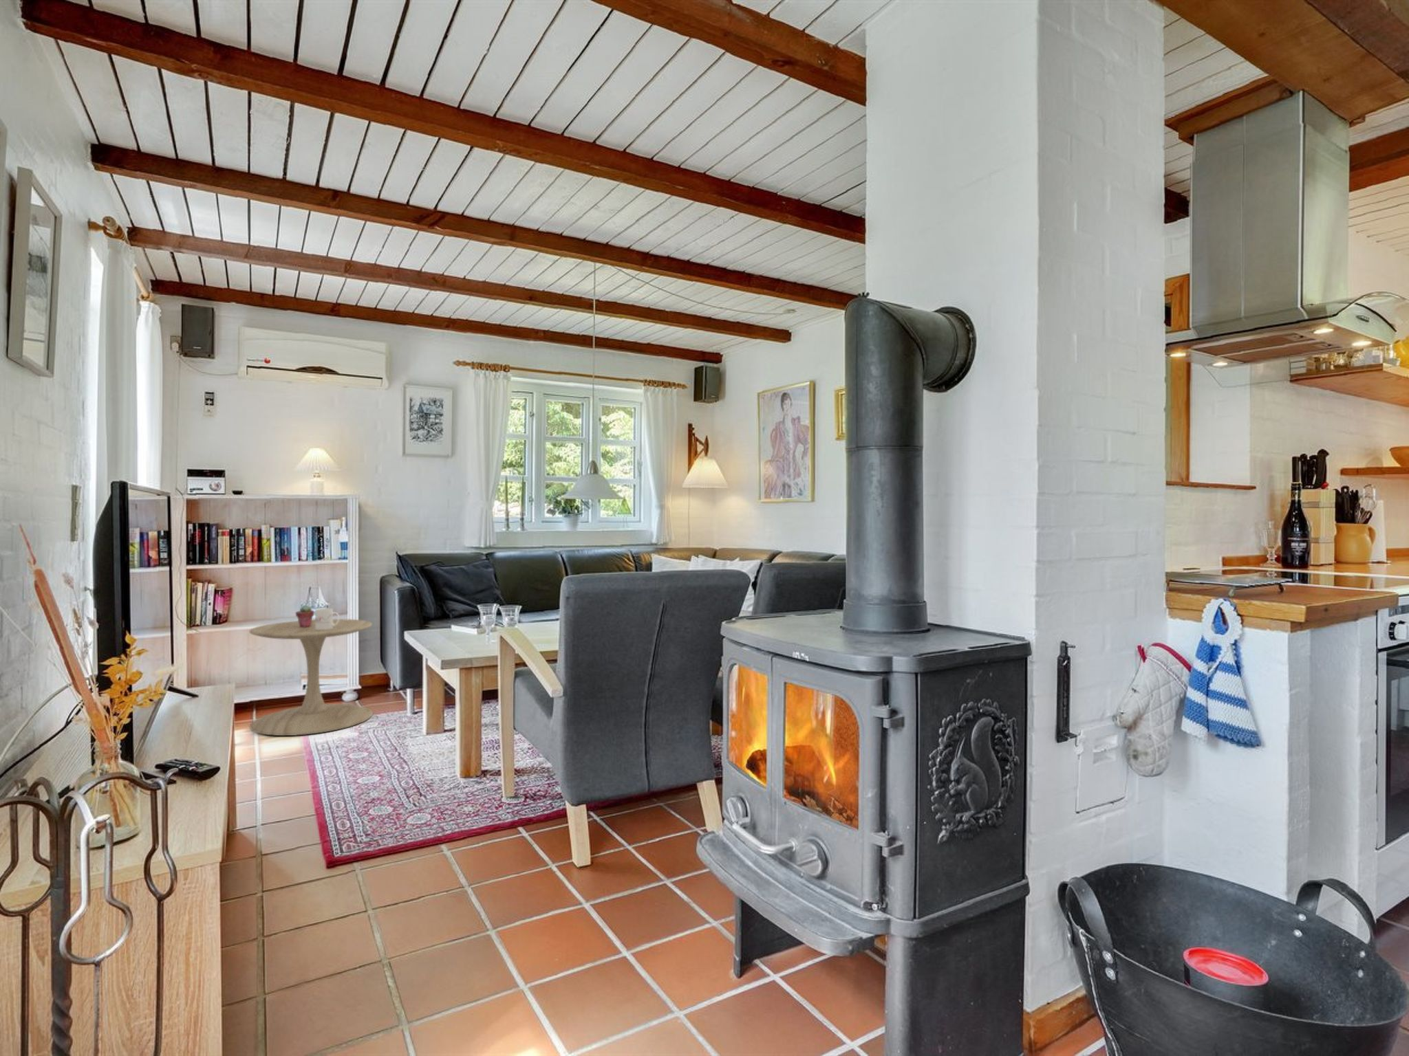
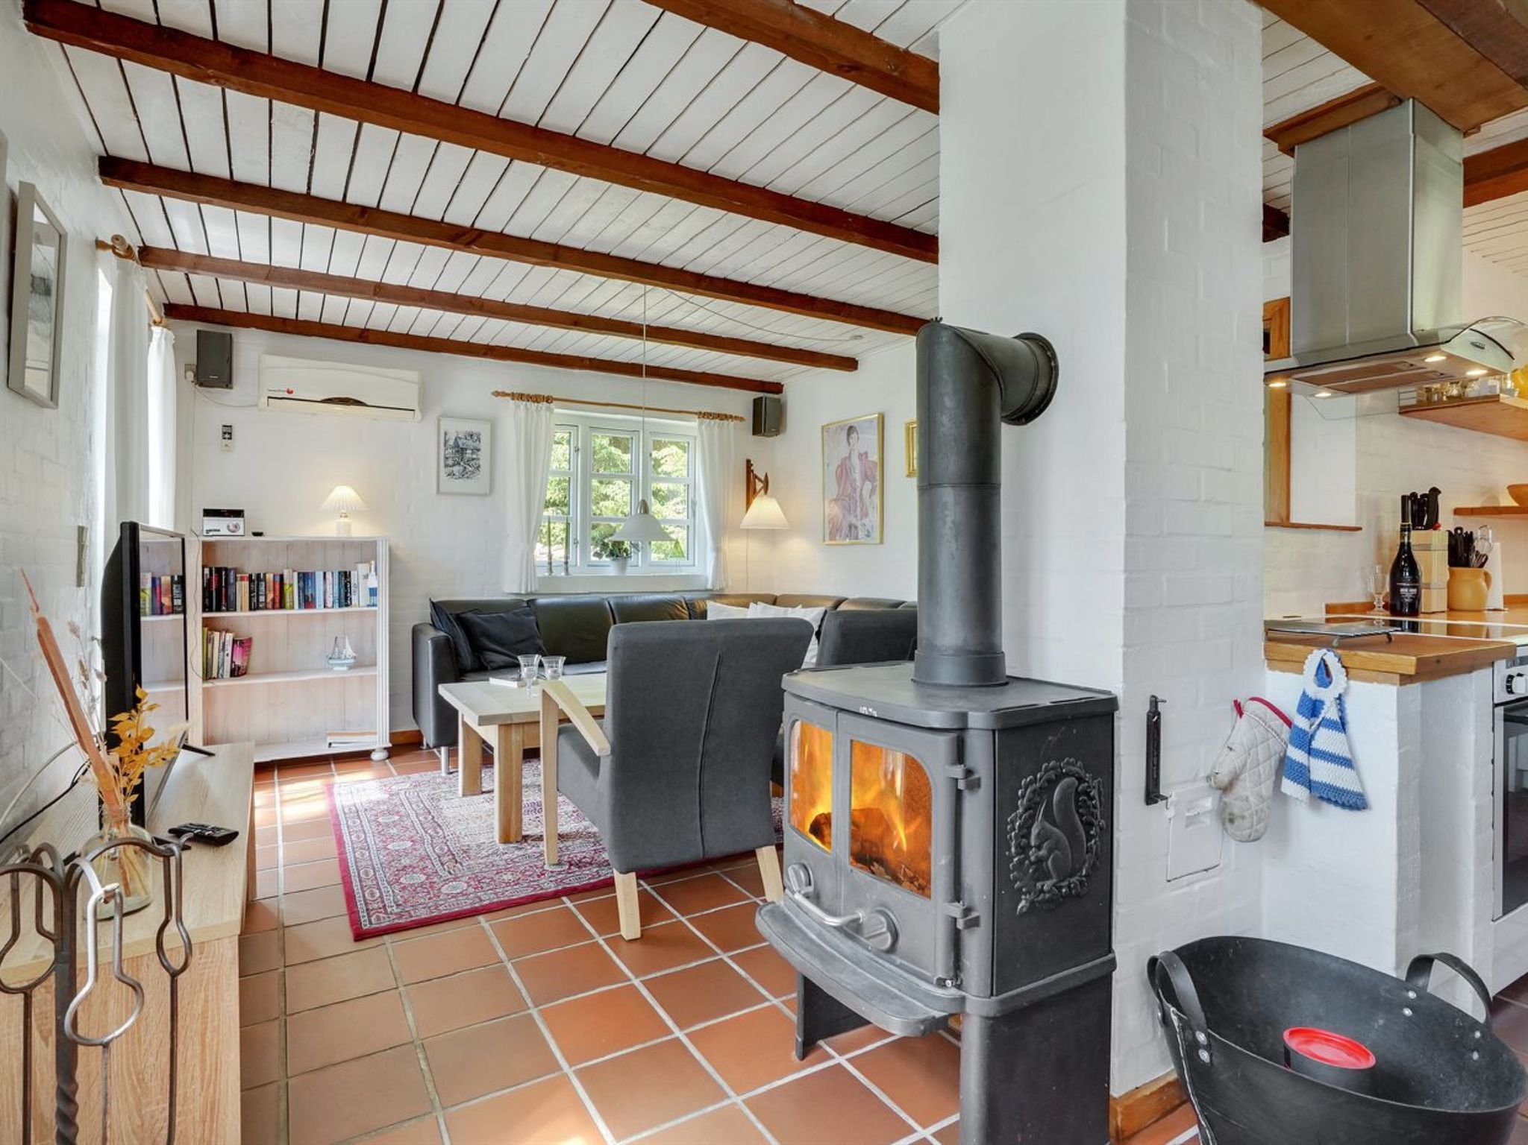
- potted succulent [295,605,314,627]
- mug [314,608,339,630]
- side table [249,618,374,737]
